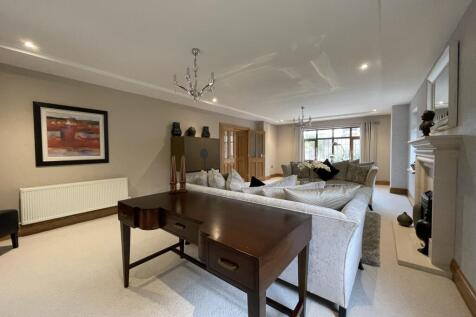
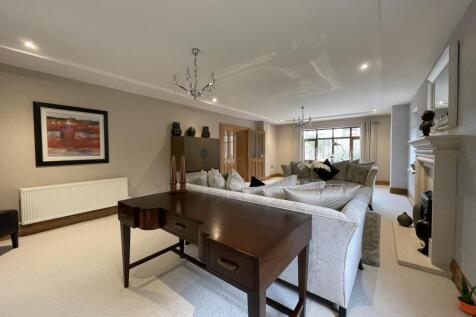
+ potted plant [455,272,476,316]
